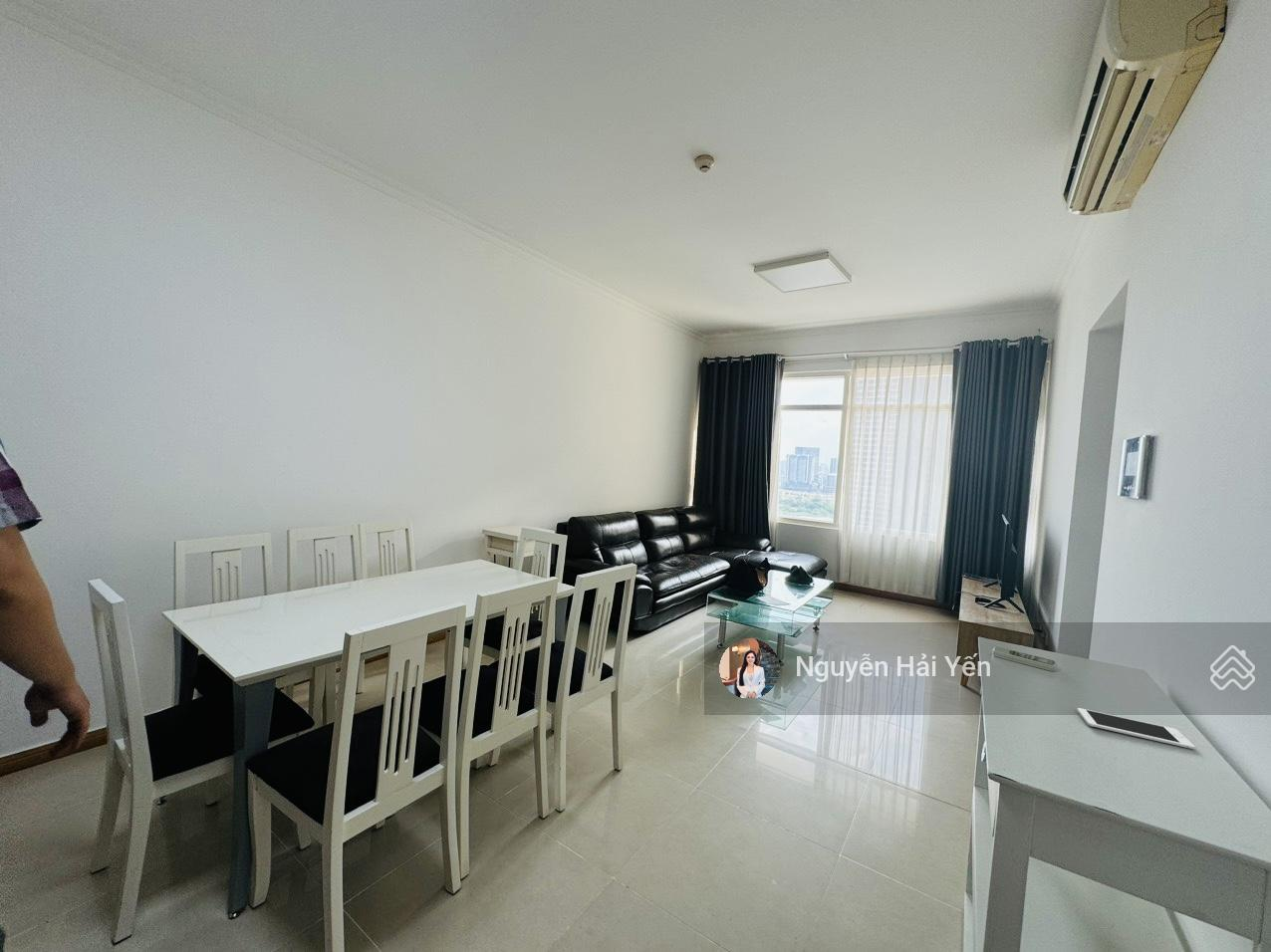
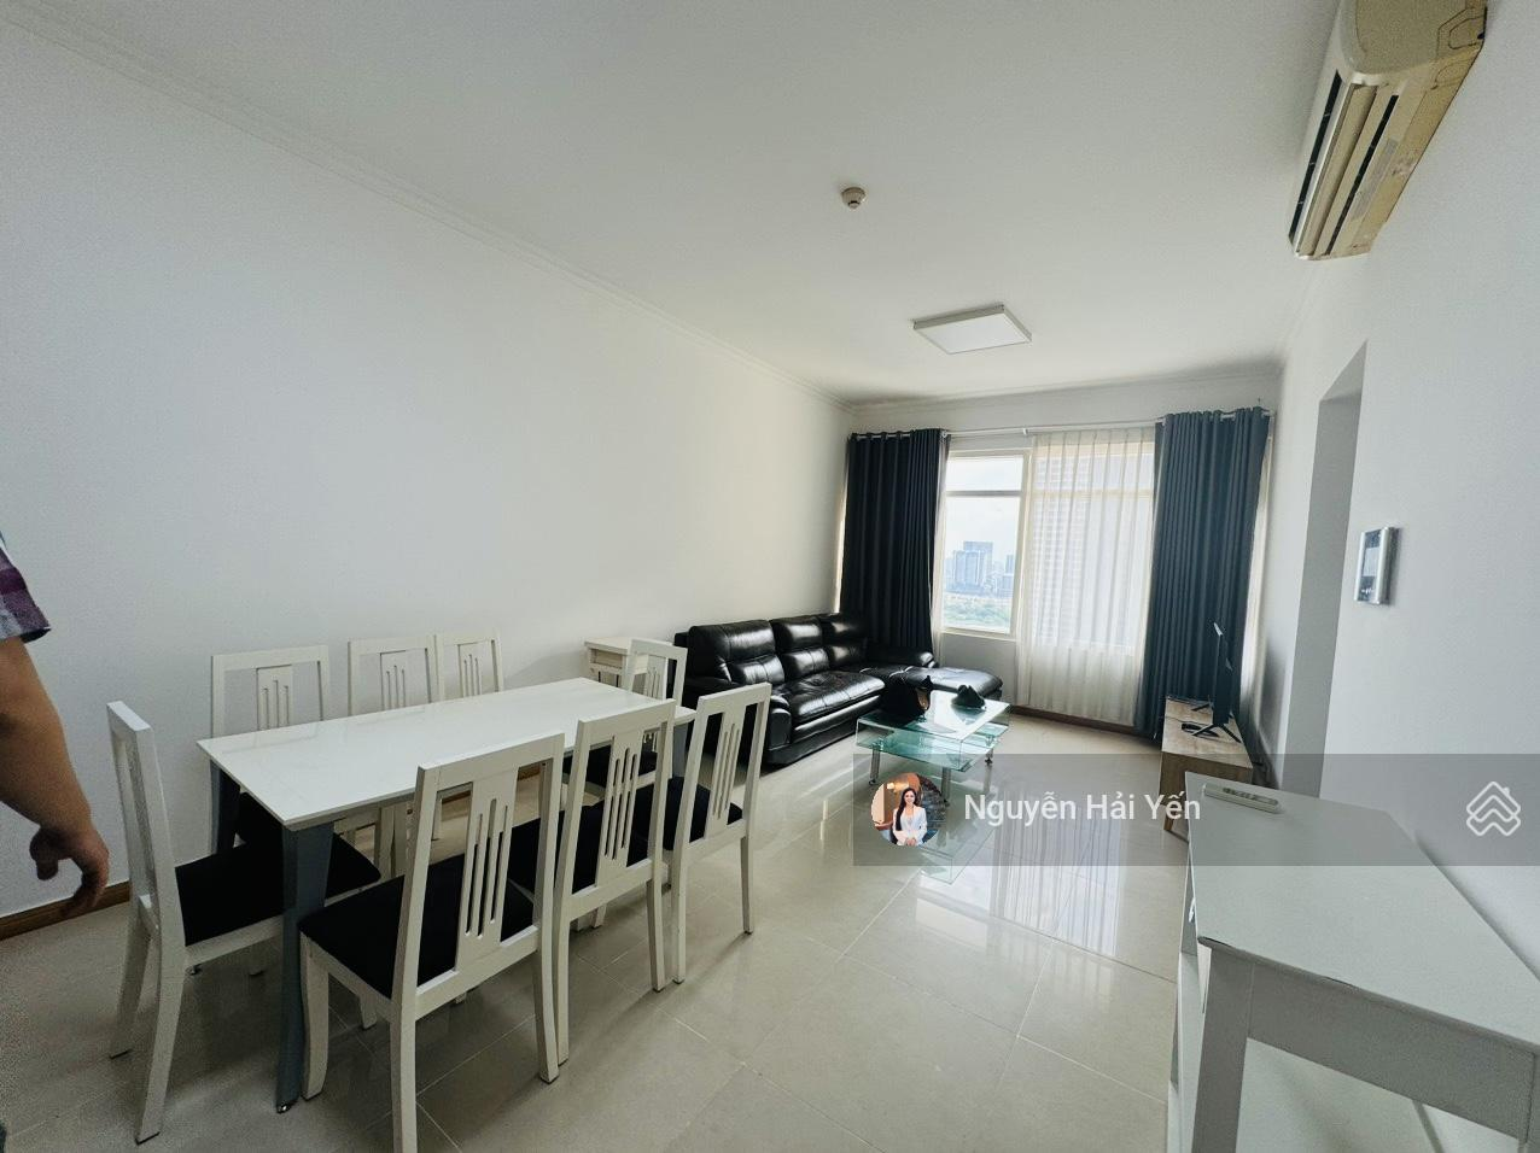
- cell phone [1077,707,1196,751]
